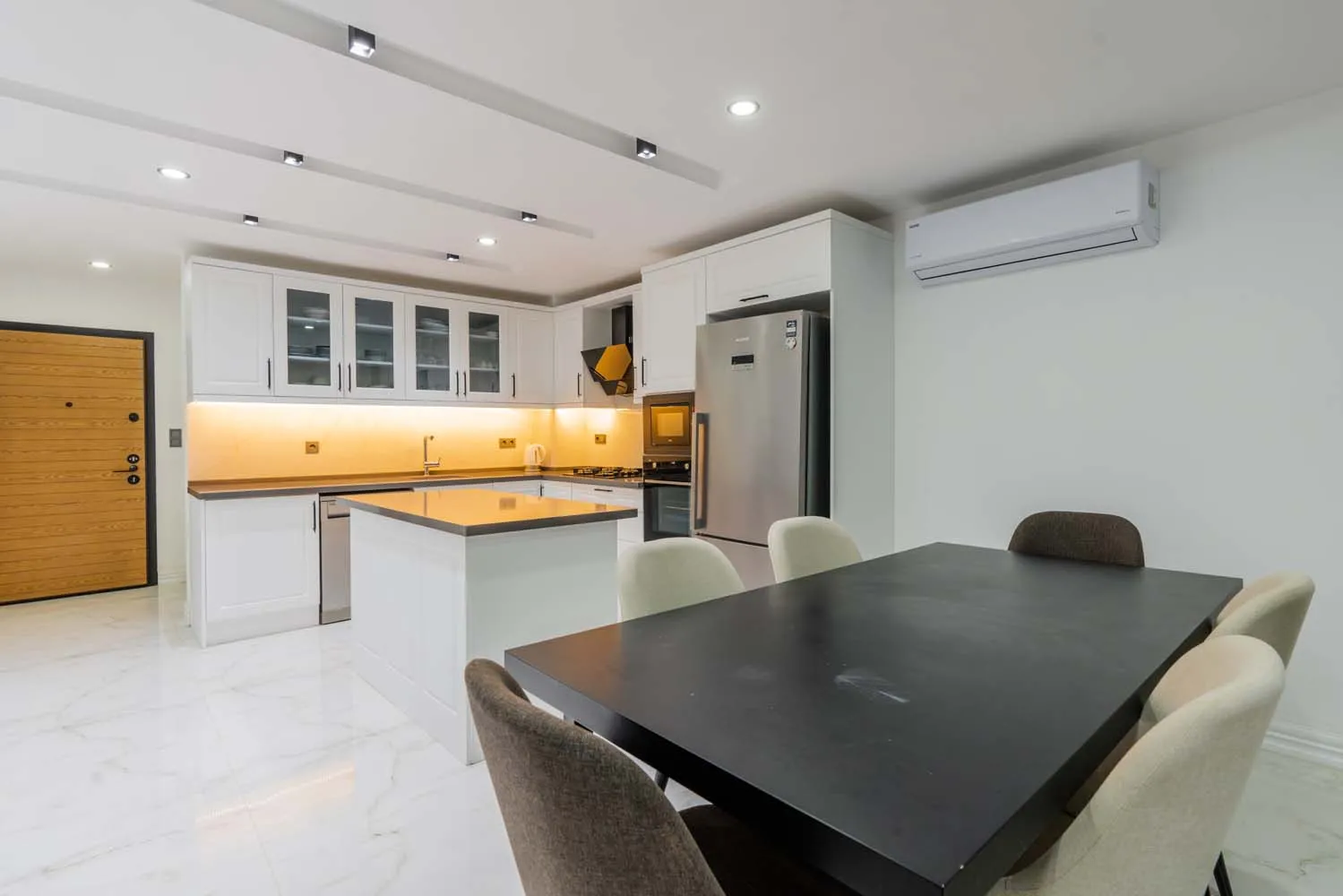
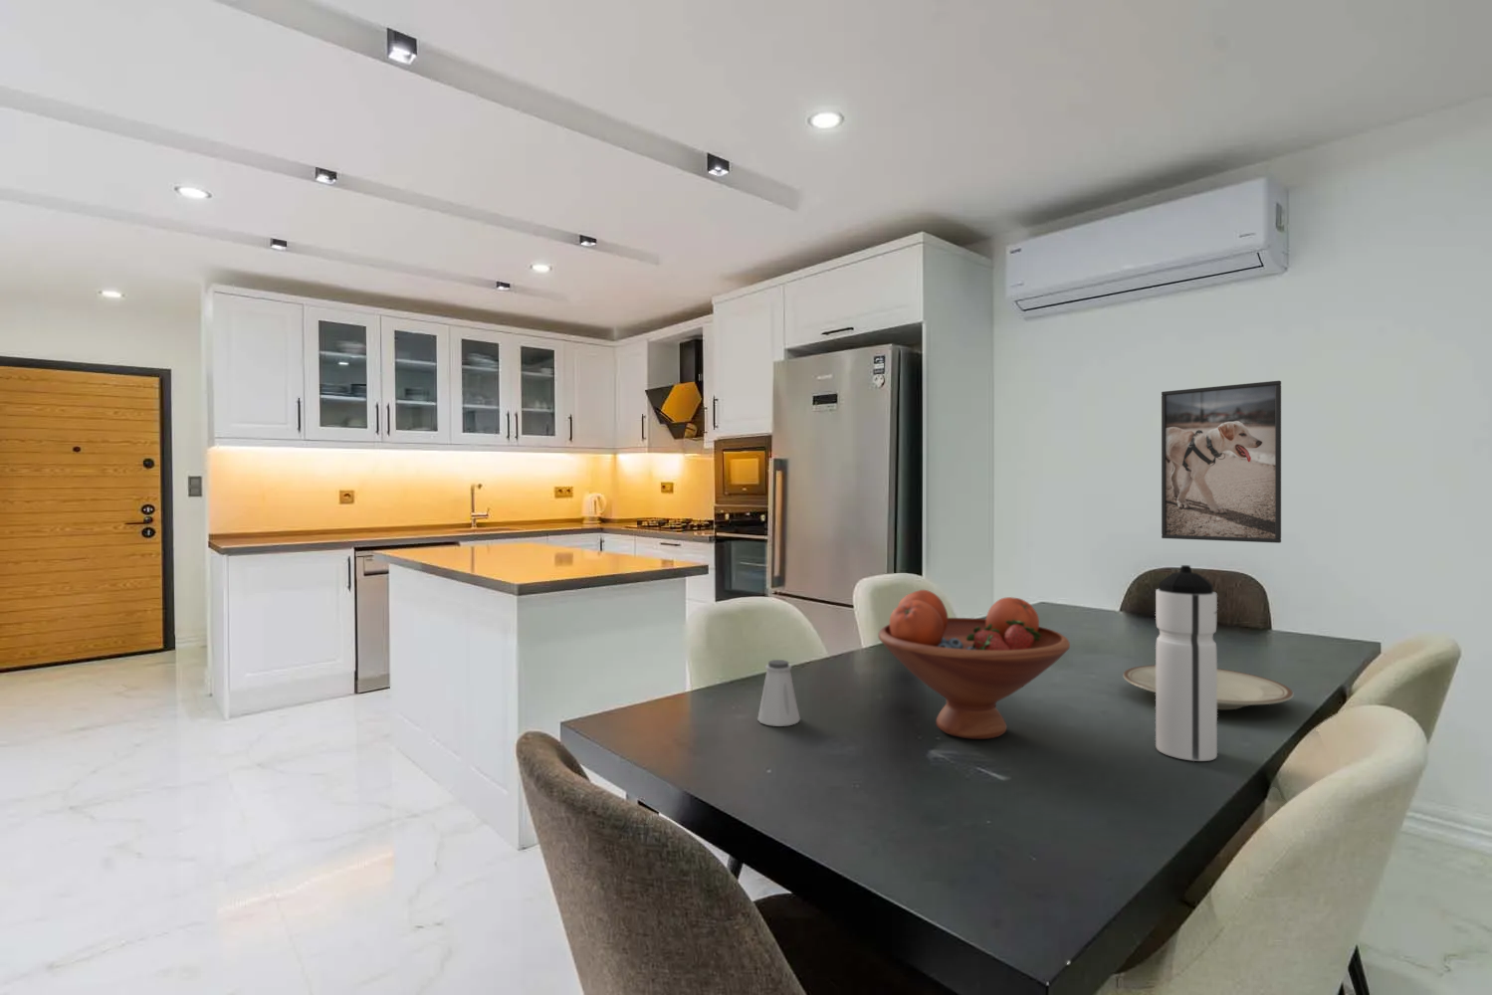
+ plate [1122,664,1295,711]
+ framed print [1161,380,1282,544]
+ water bottle [1154,564,1219,762]
+ saltshaker [757,659,801,727]
+ fruit bowl [877,589,1071,741]
